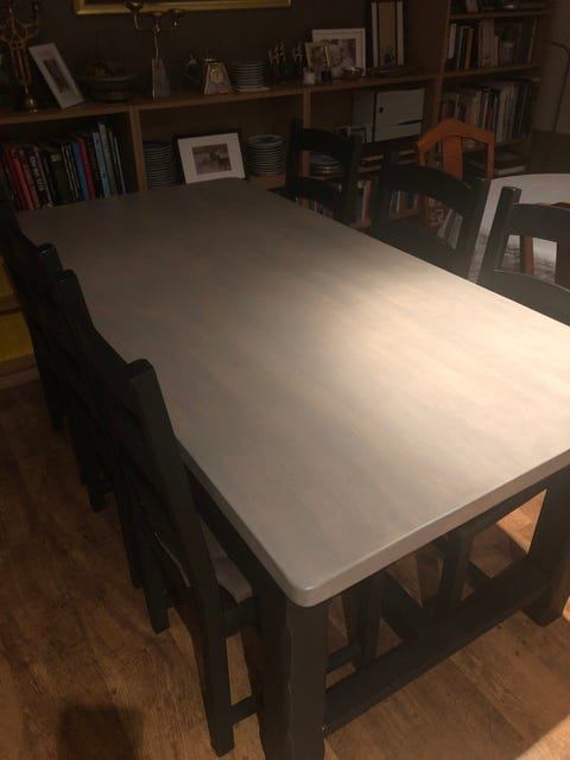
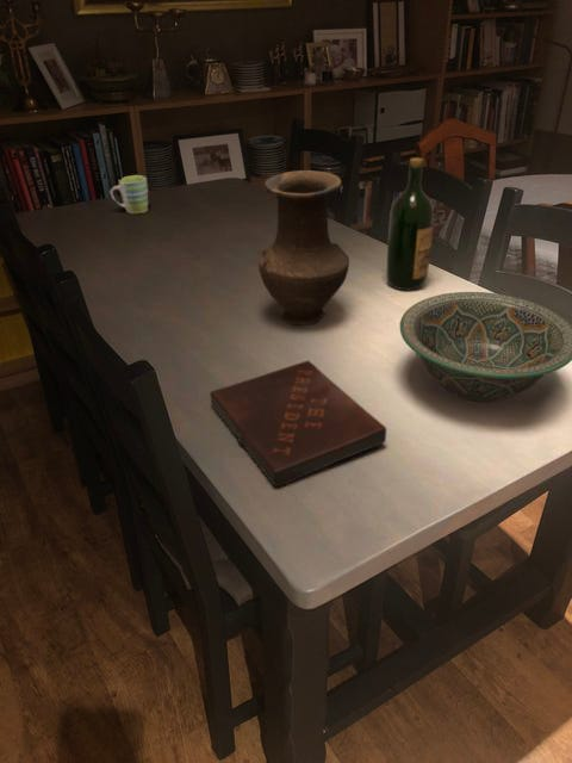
+ wine bottle [385,156,435,291]
+ mug [110,174,149,215]
+ decorative bowl [399,291,572,403]
+ vase [257,169,350,325]
+ book [209,360,387,488]
